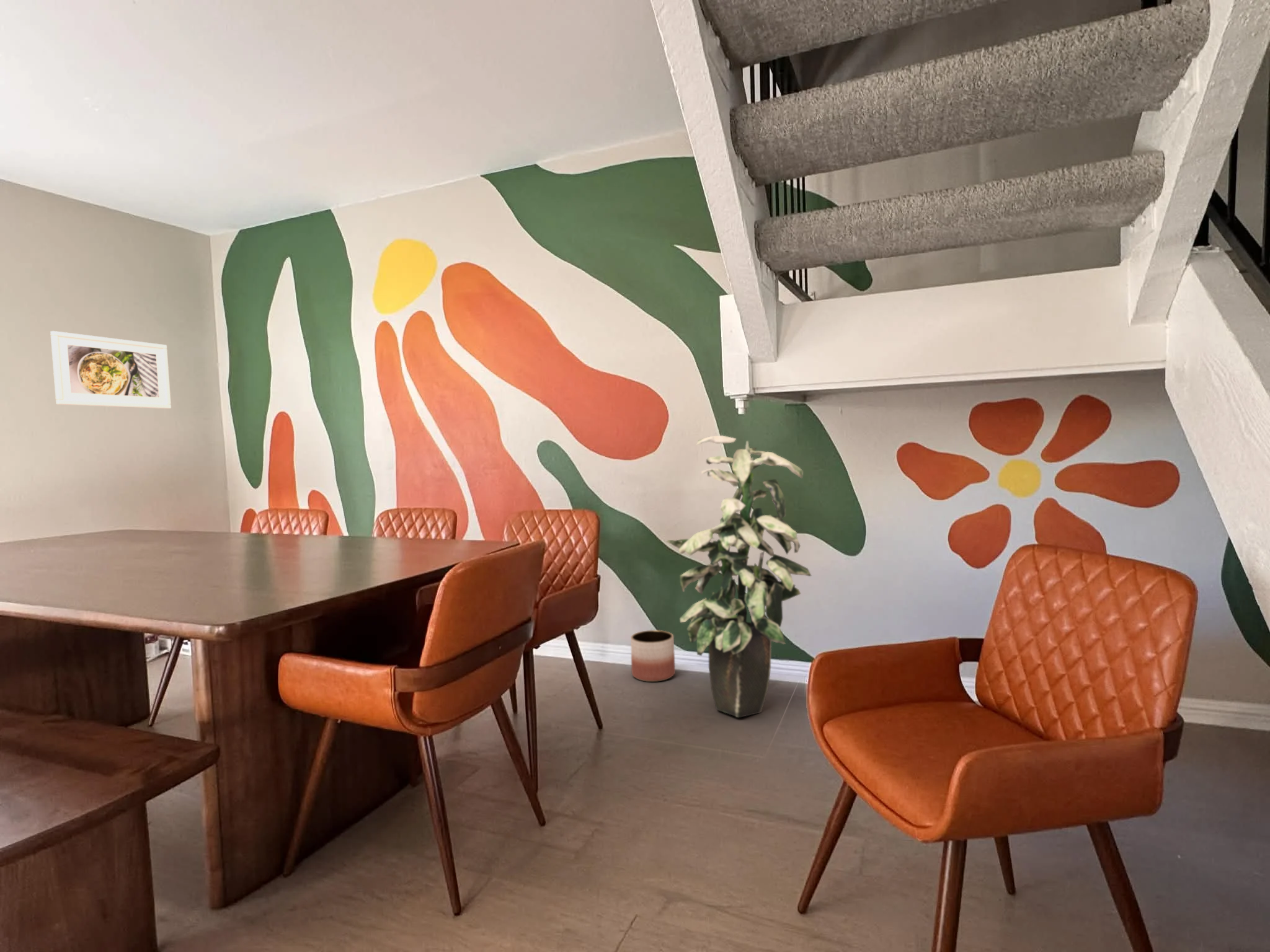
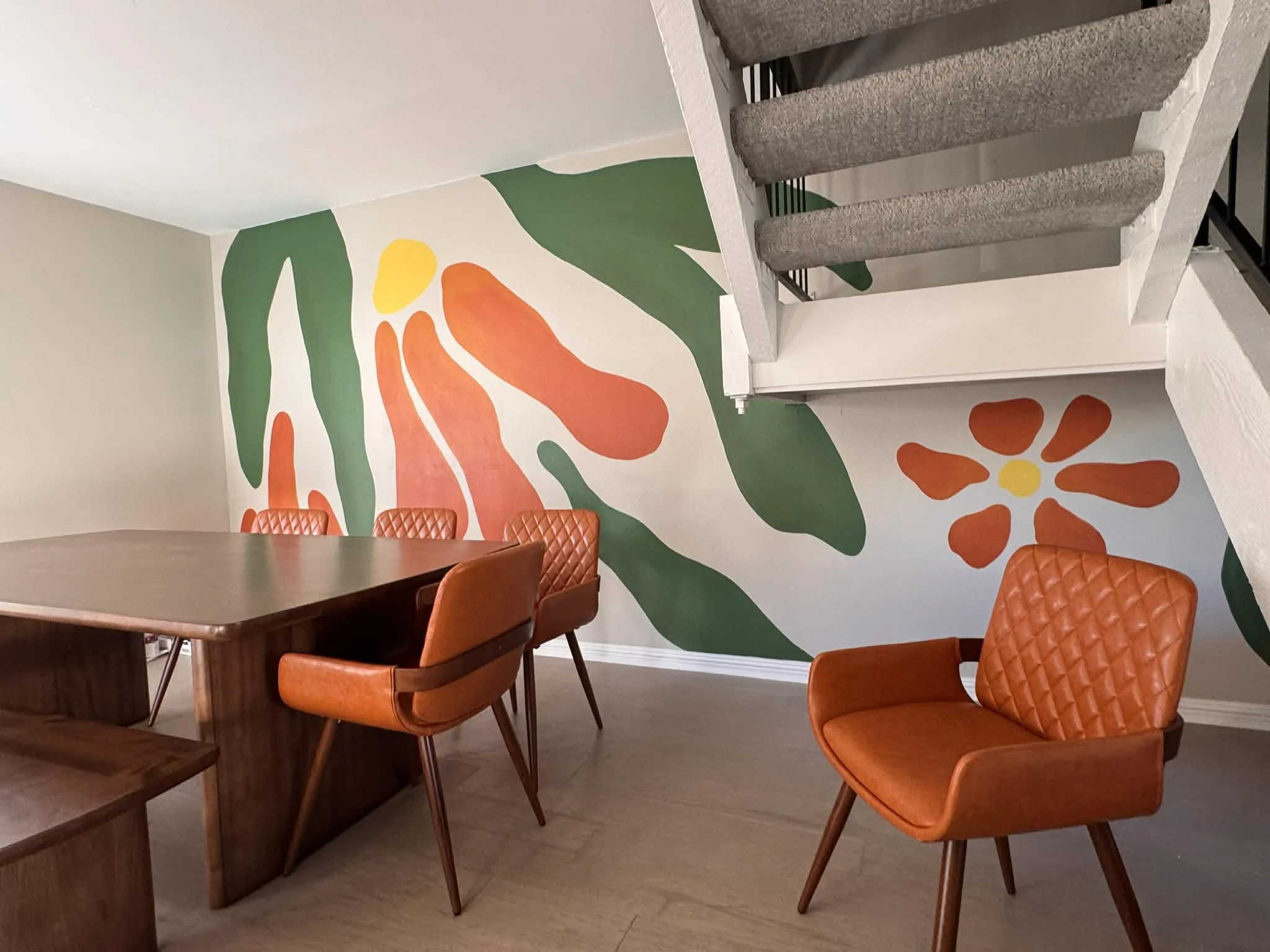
- planter [630,630,676,682]
- indoor plant [665,435,812,718]
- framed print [50,330,172,409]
